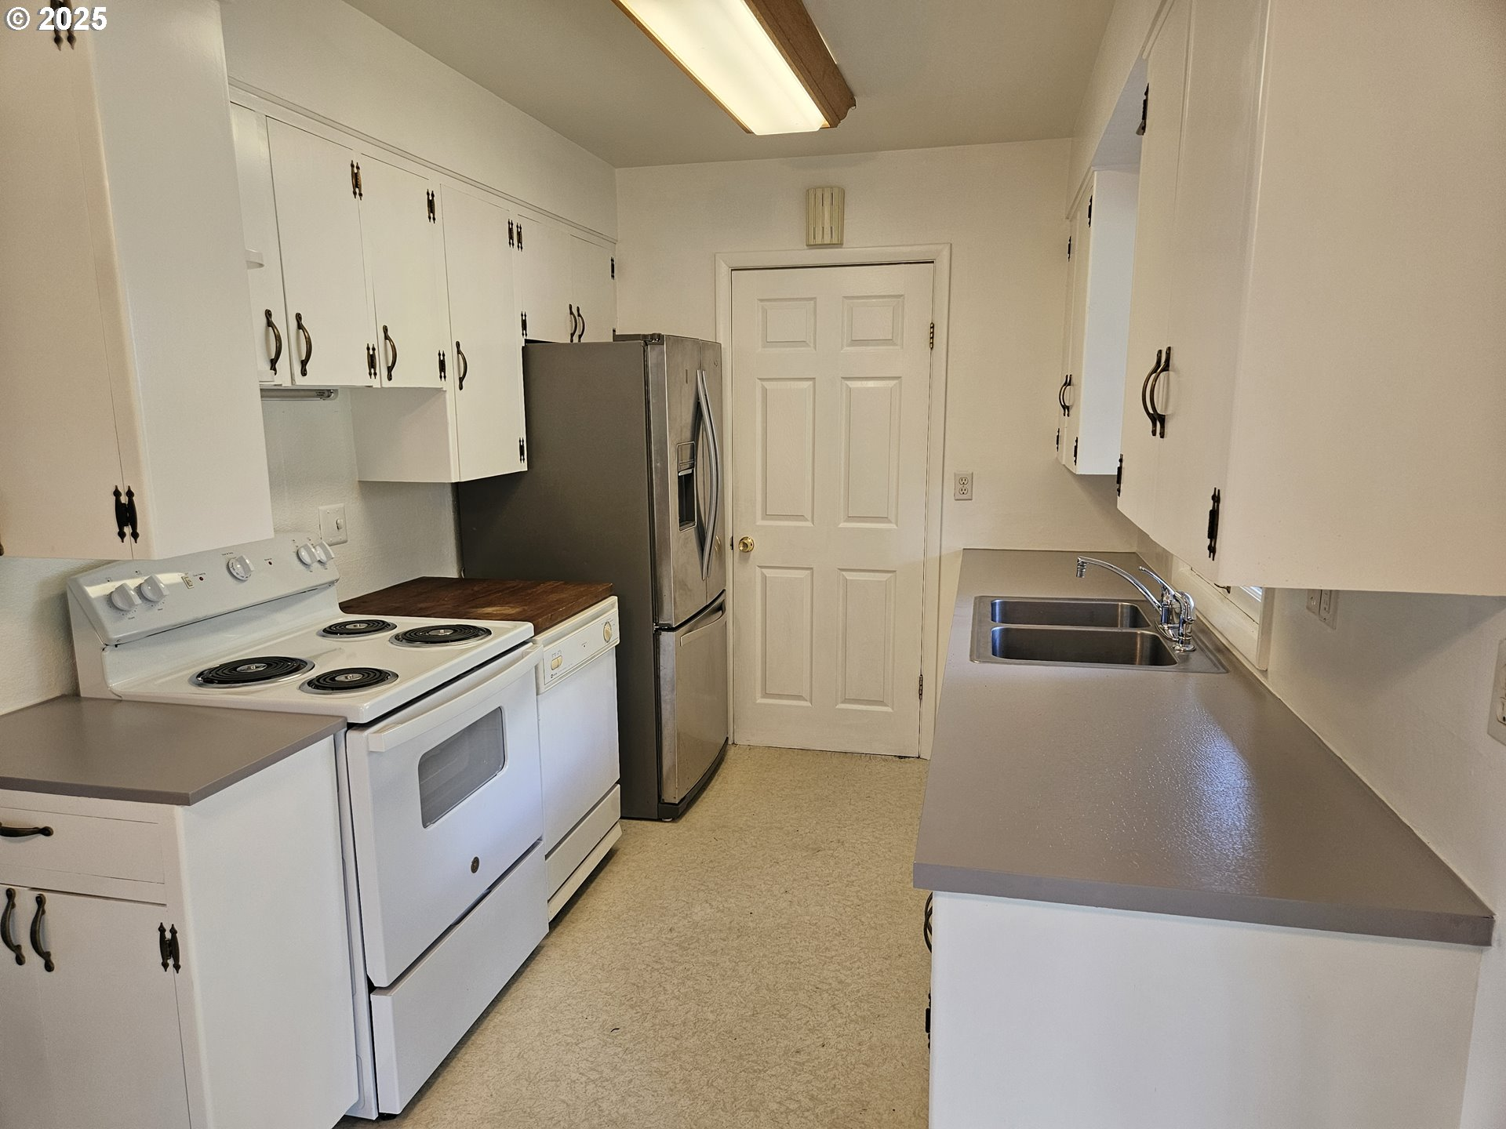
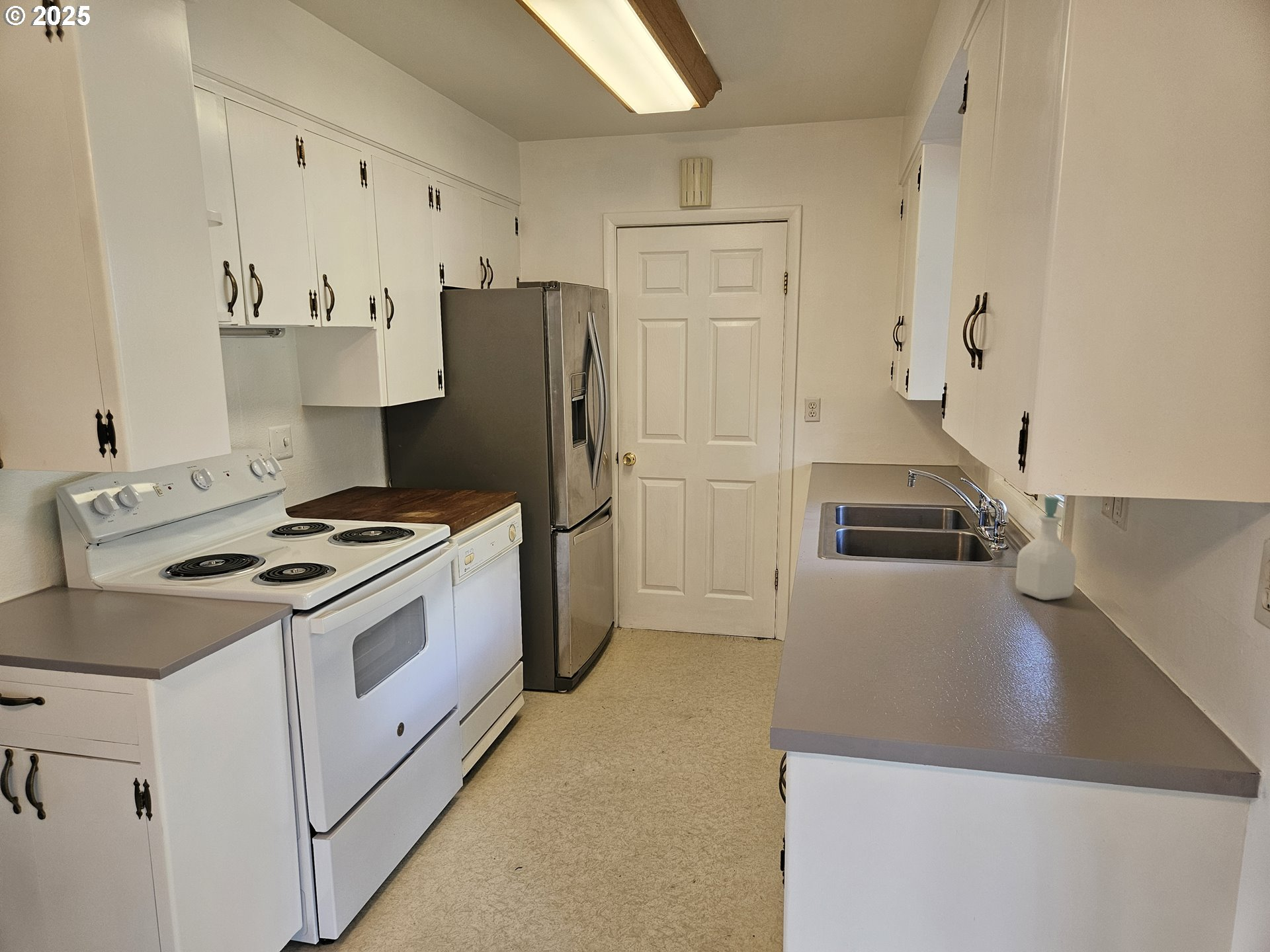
+ soap bottle [1015,496,1077,601]
